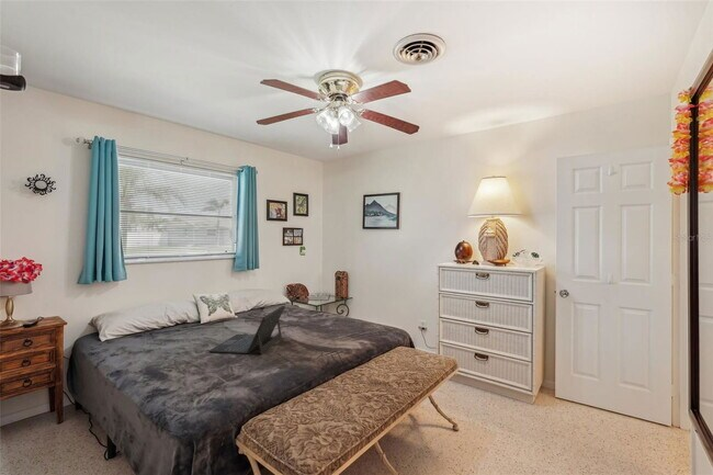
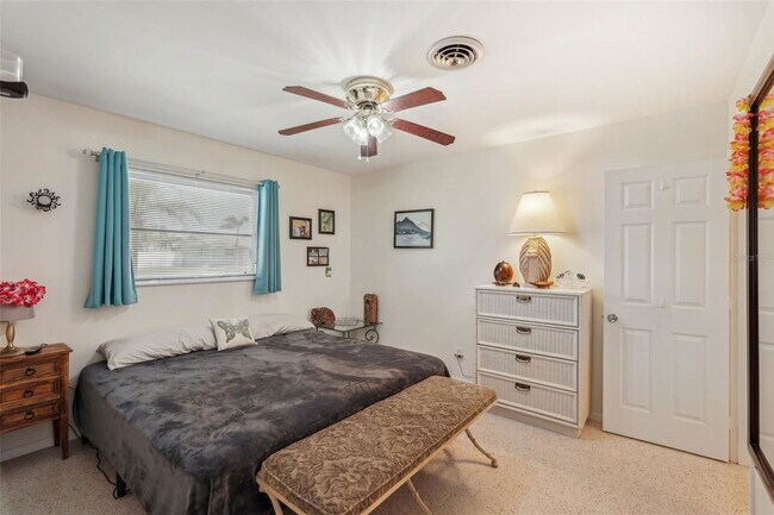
- laptop [208,305,286,355]
